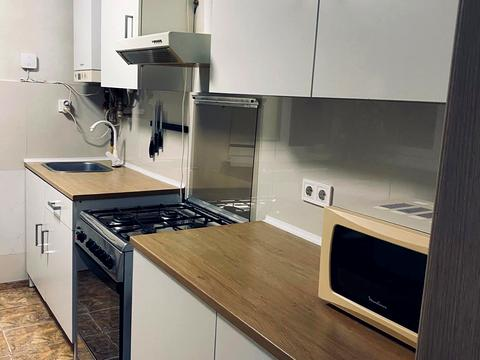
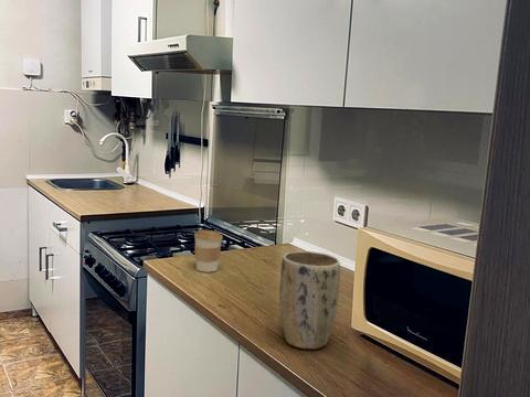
+ coffee cup [193,228,224,273]
+ plant pot [278,250,341,350]
